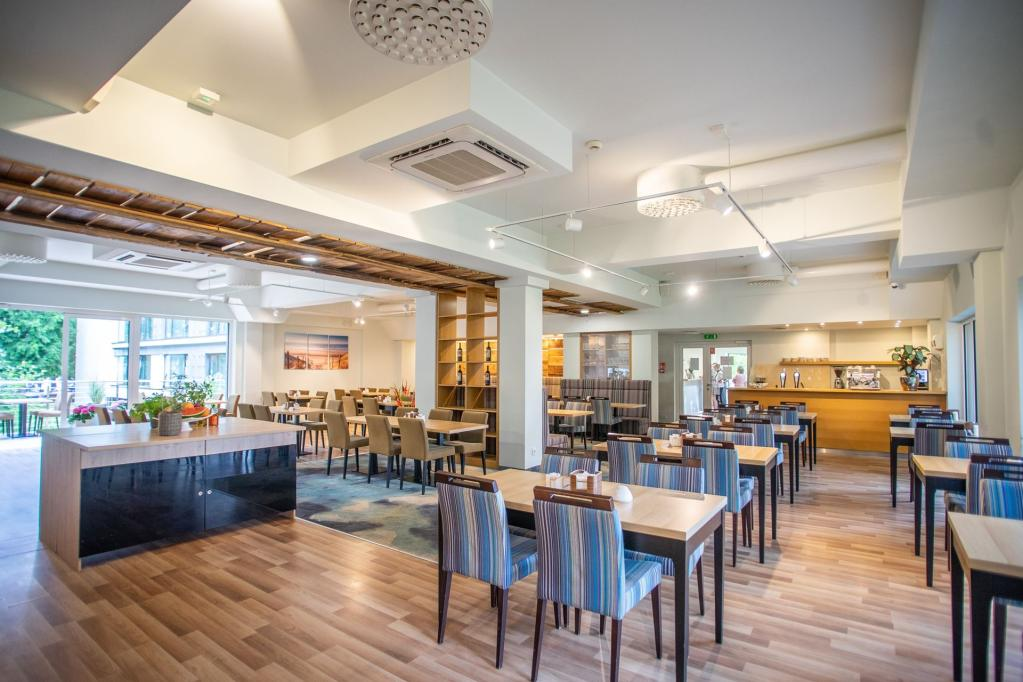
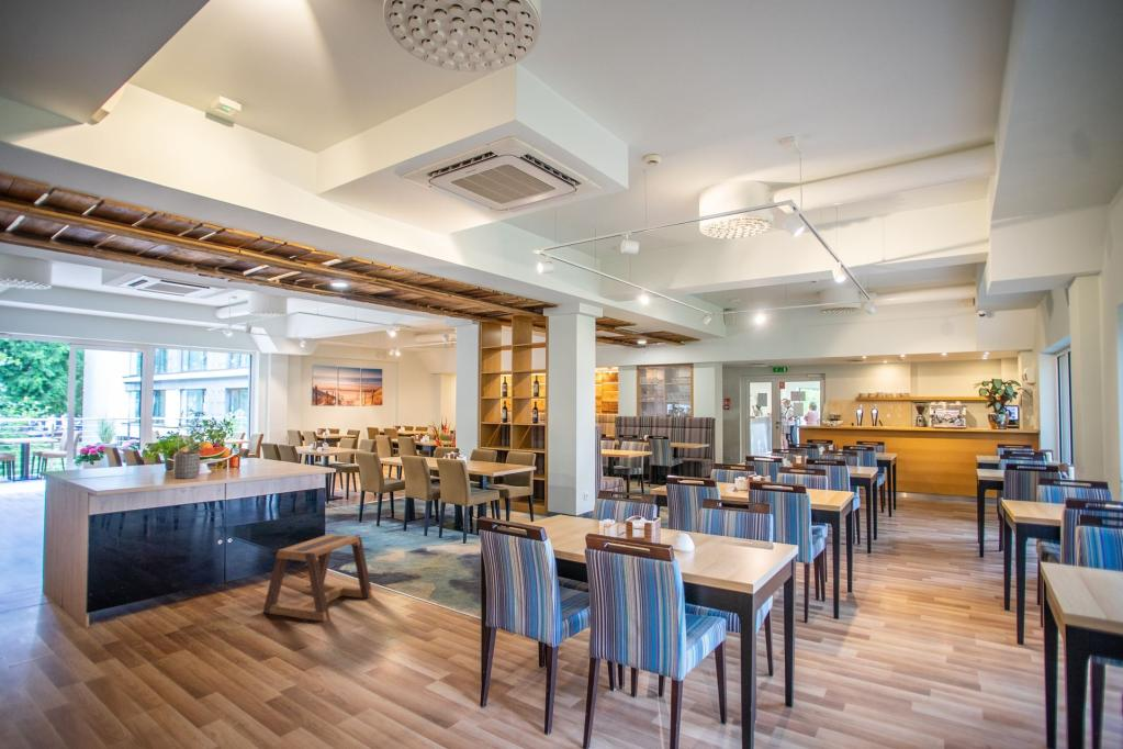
+ stool [261,533,373,623]
